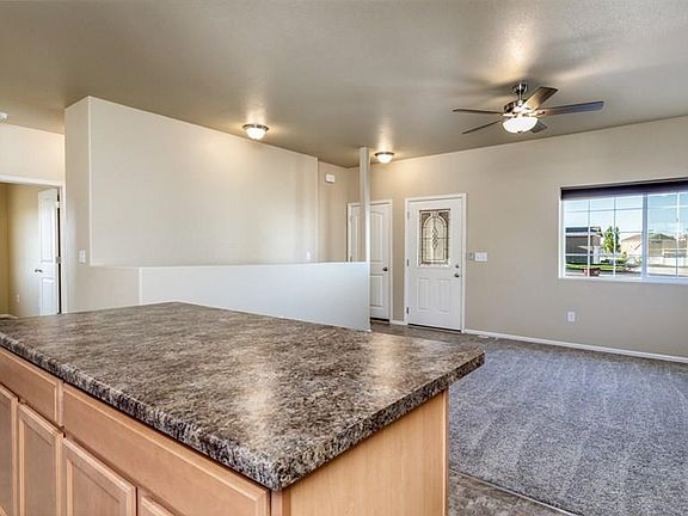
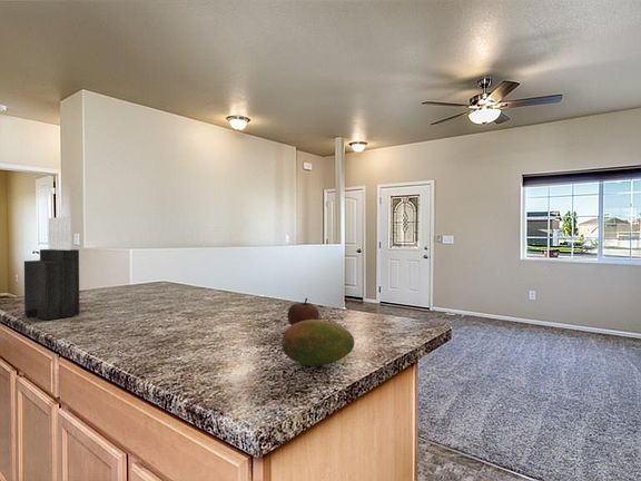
+ fruit [286,297,320,326]
+ knife block [23,216,80,321]
+ fruit [280,318,355,366]
